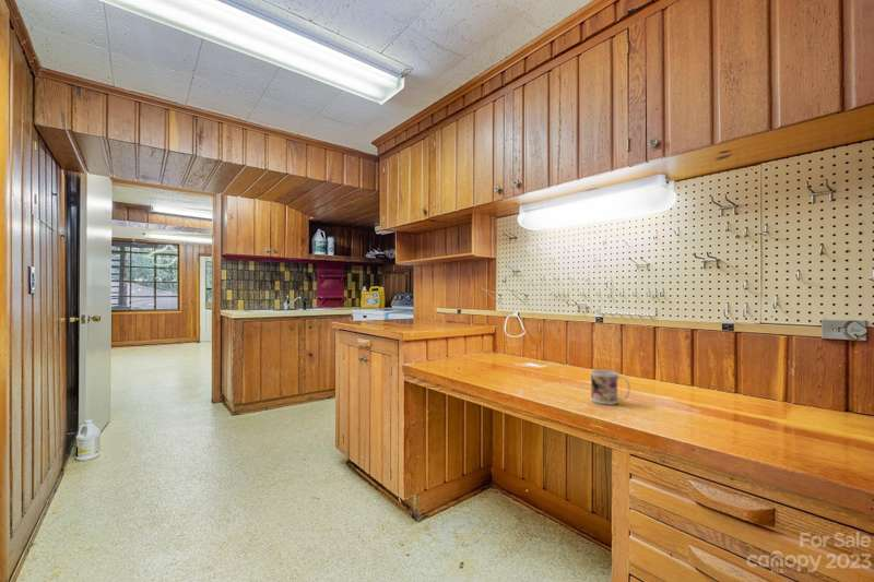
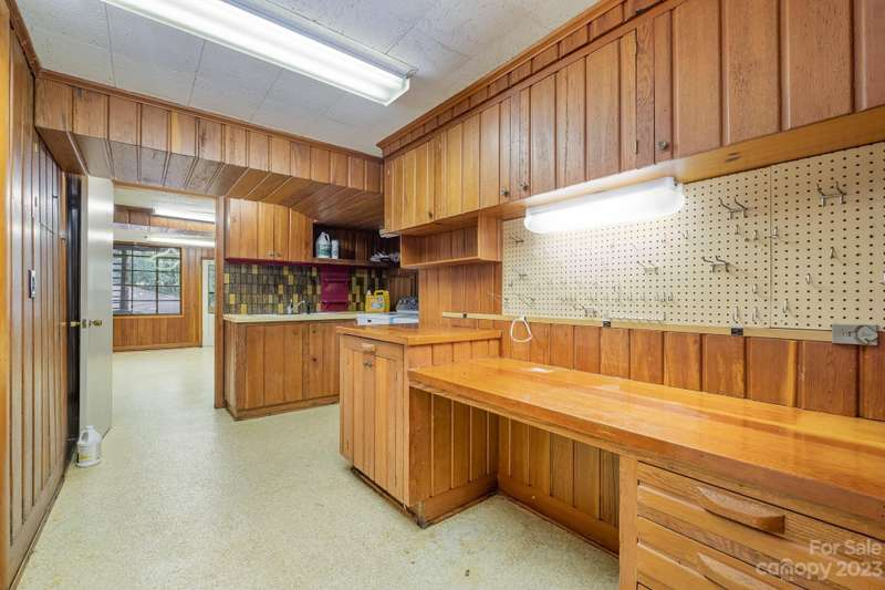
- mug [590,369,631,406]
